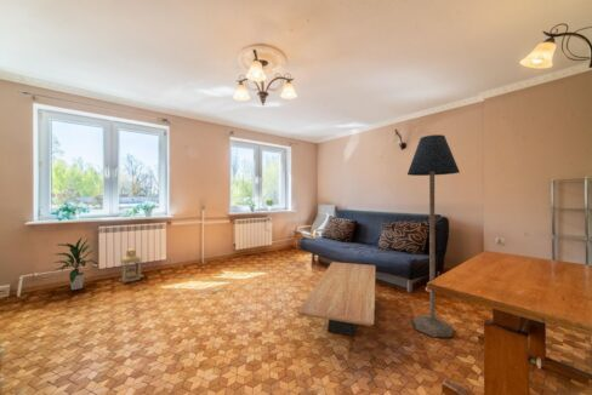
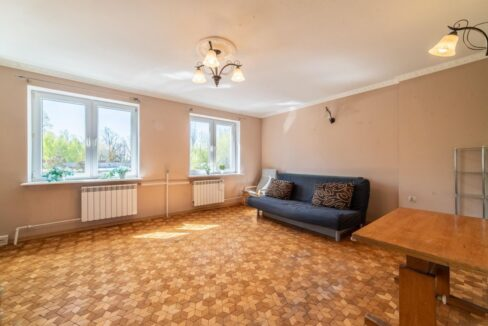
- indoor plant [49,235,99,291]
- floor lamp [406,133,461,338]
- coffee table [296,261,376,337]
- lantern [118,247,143,284]
